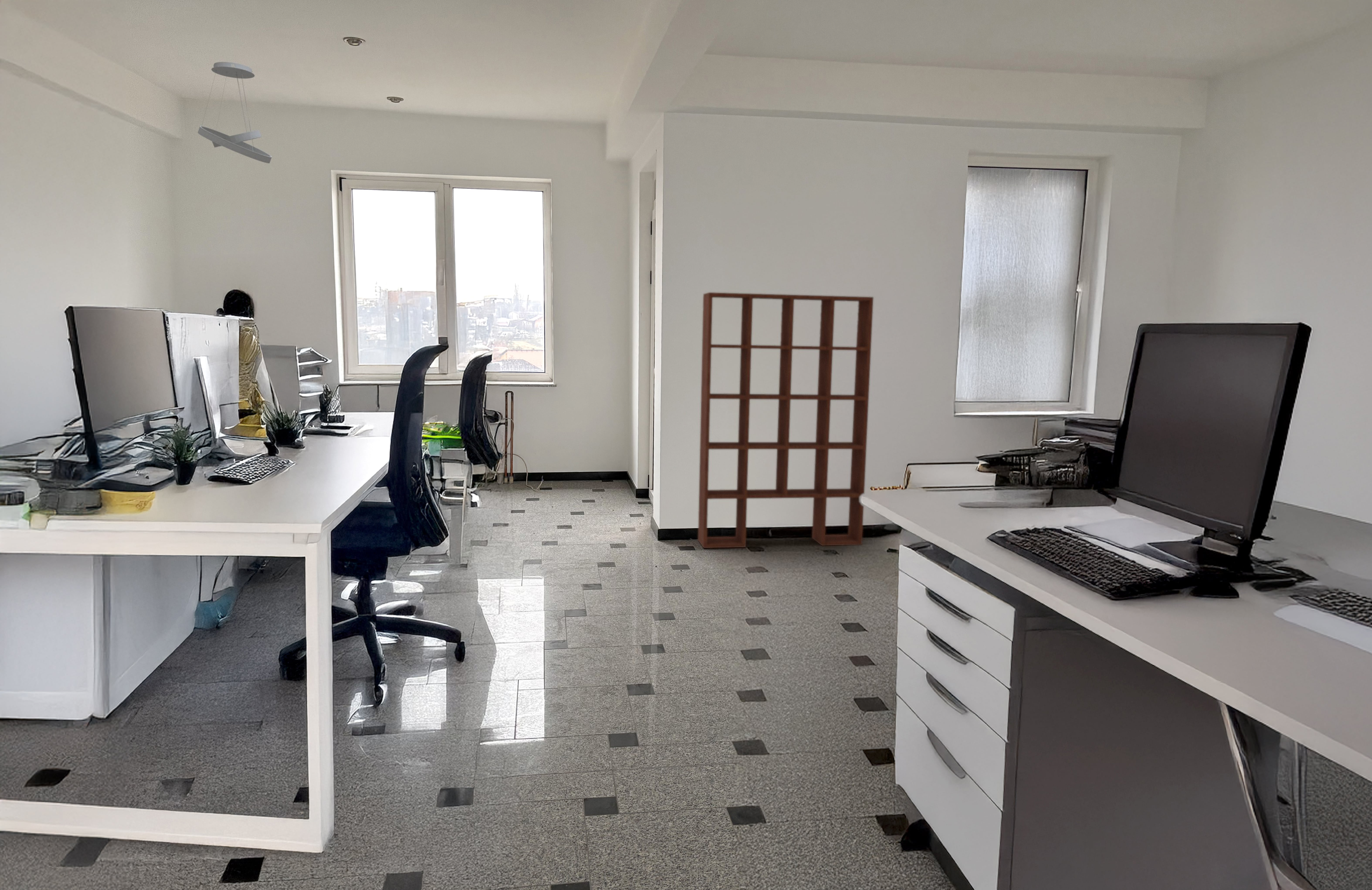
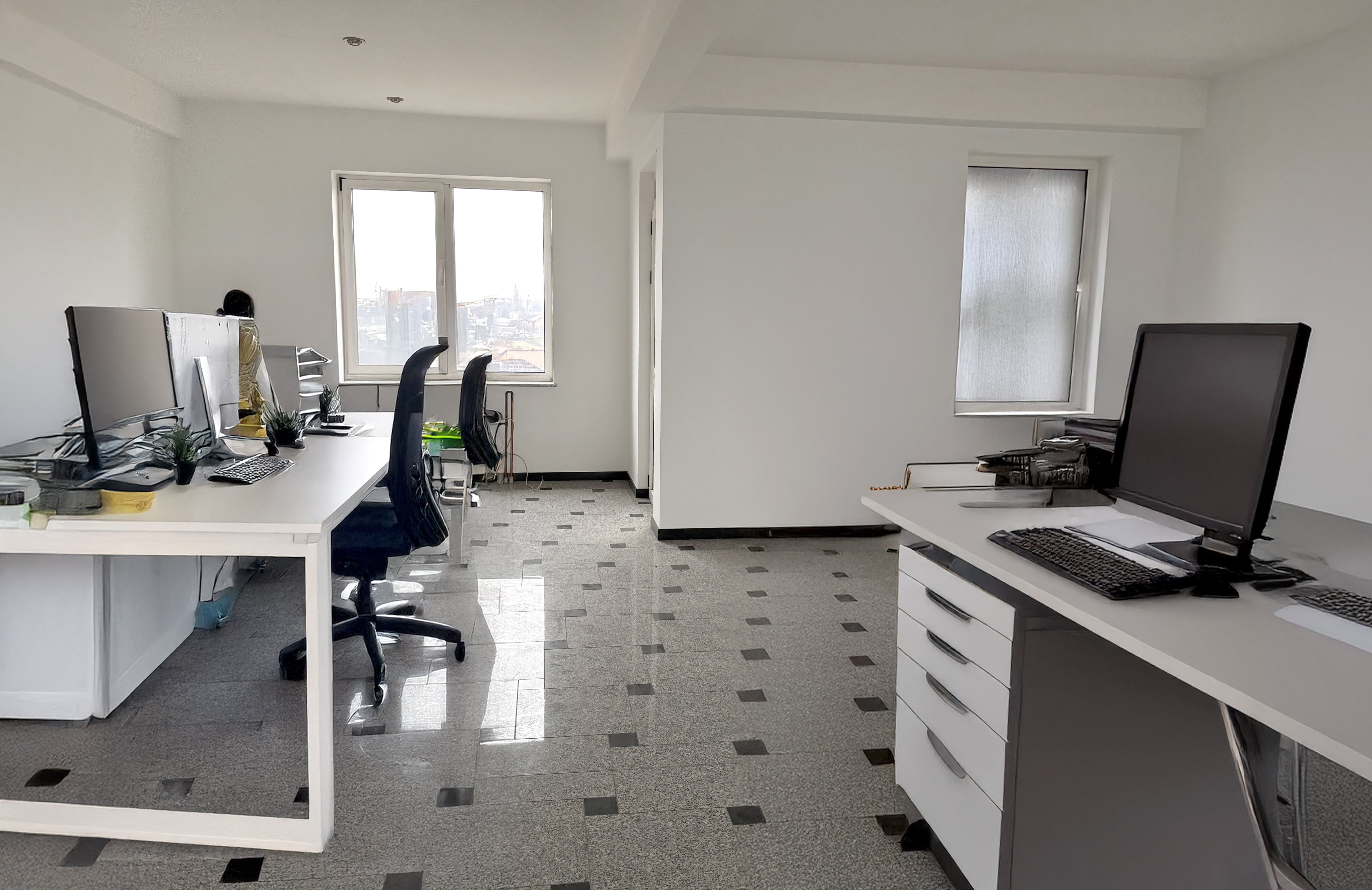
- ceiling light fixture [197,62,272,164]
- bookshelf [698,292,874,548]
